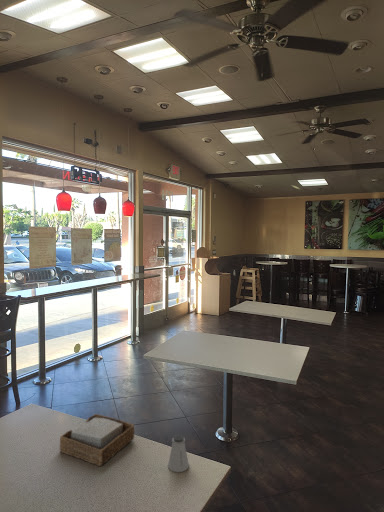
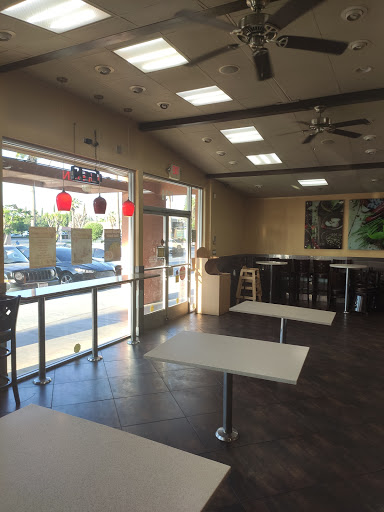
- napkin holder [59,413,135,467]
- saltshaker [167,434,190,473]
